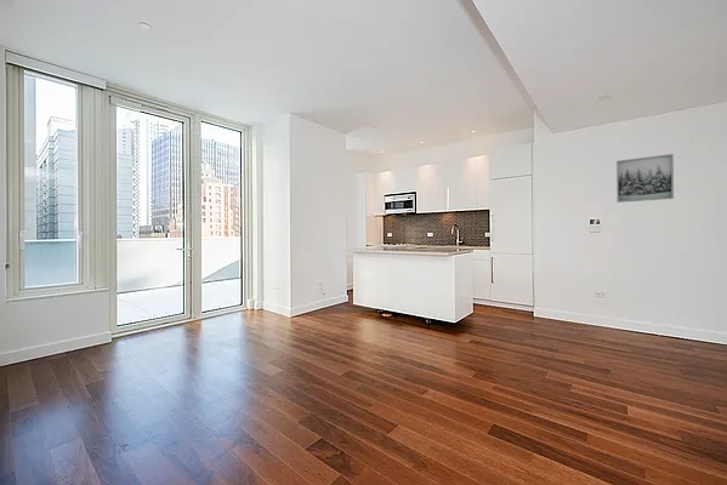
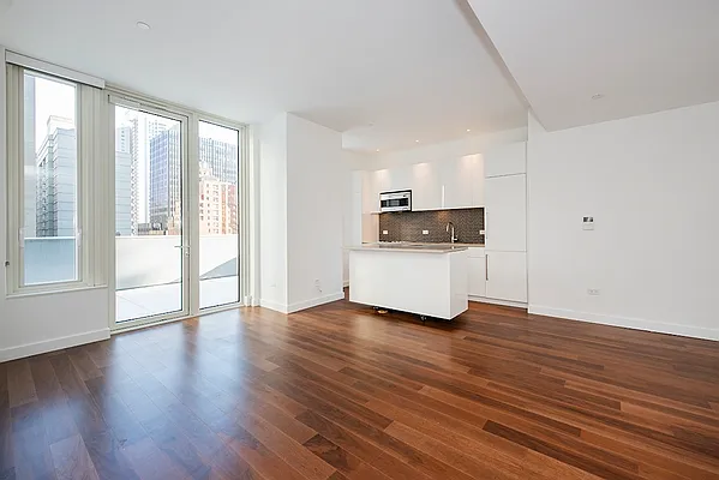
- wall art [615,153,675,204]
